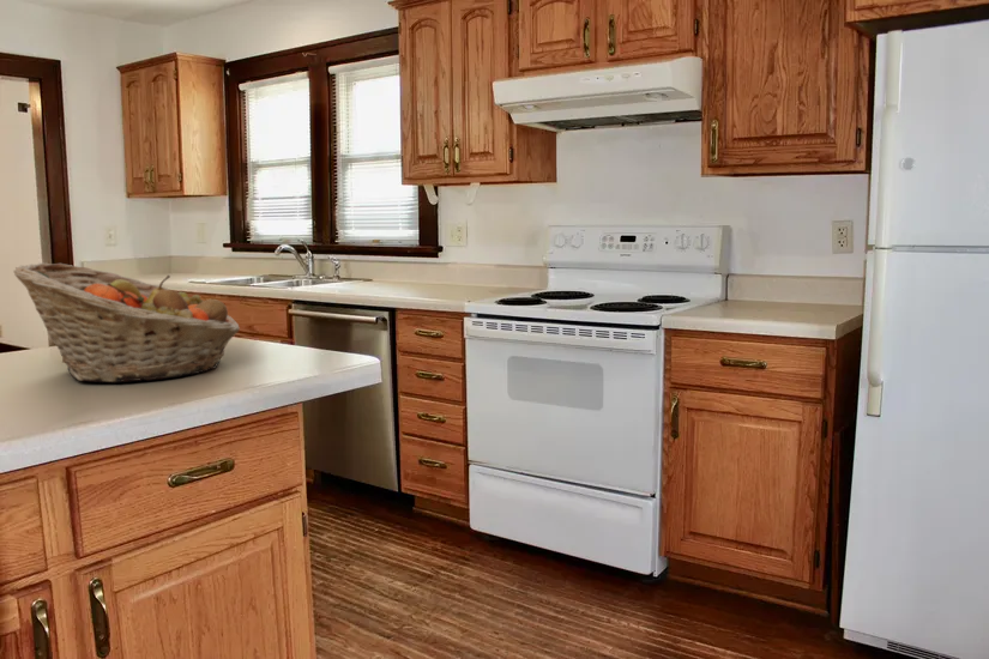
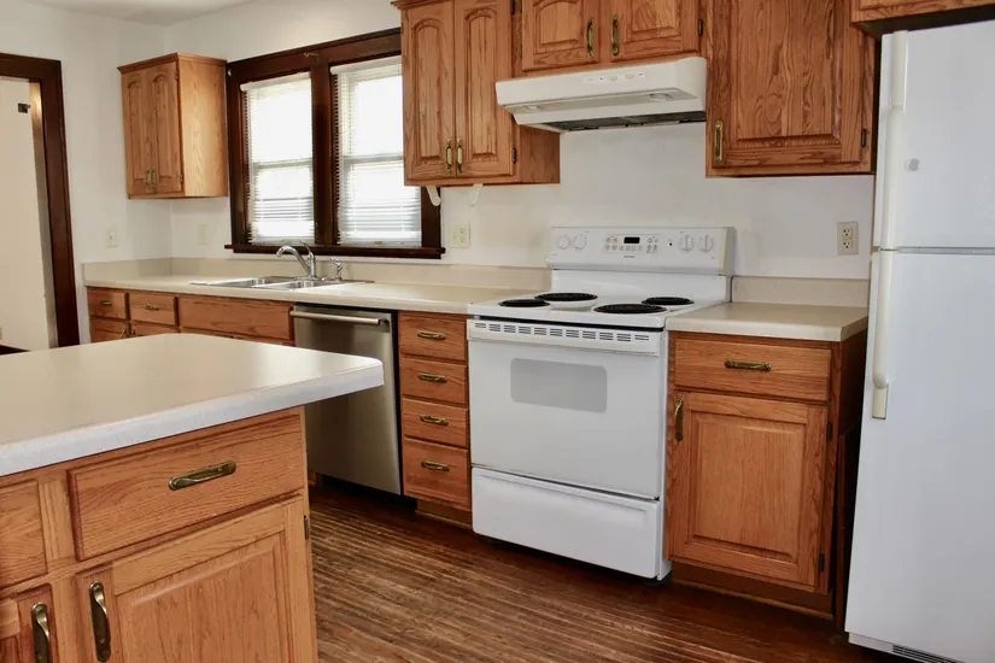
- fruit basket [12,261,241,383]
